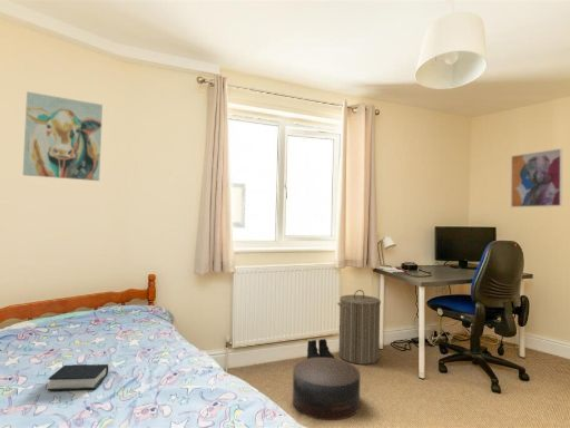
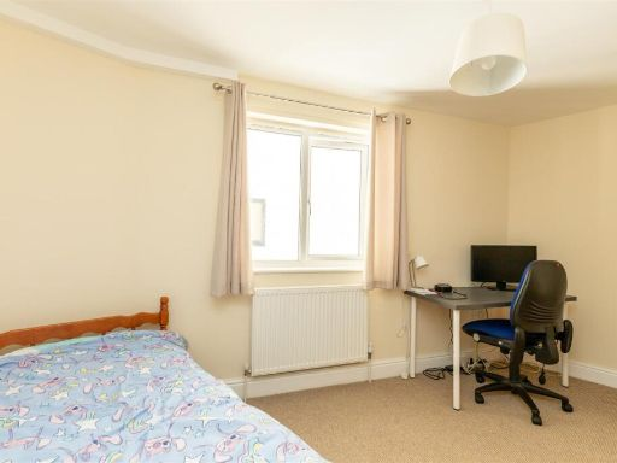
- stool [292,358,361,421]
- wall art [510,147,563,208]
- book [47,363,109,391]
- wall art [22,90,104,182]
- laundry hamper [336,289,382,366]
- boots [306,338,335,359]
